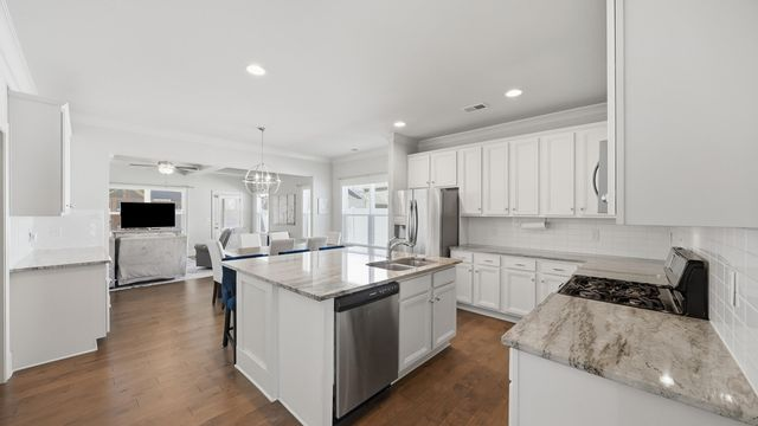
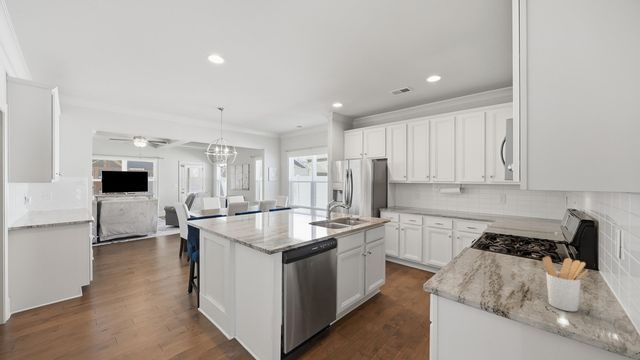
+ utensil holder [542,255,589,313]
